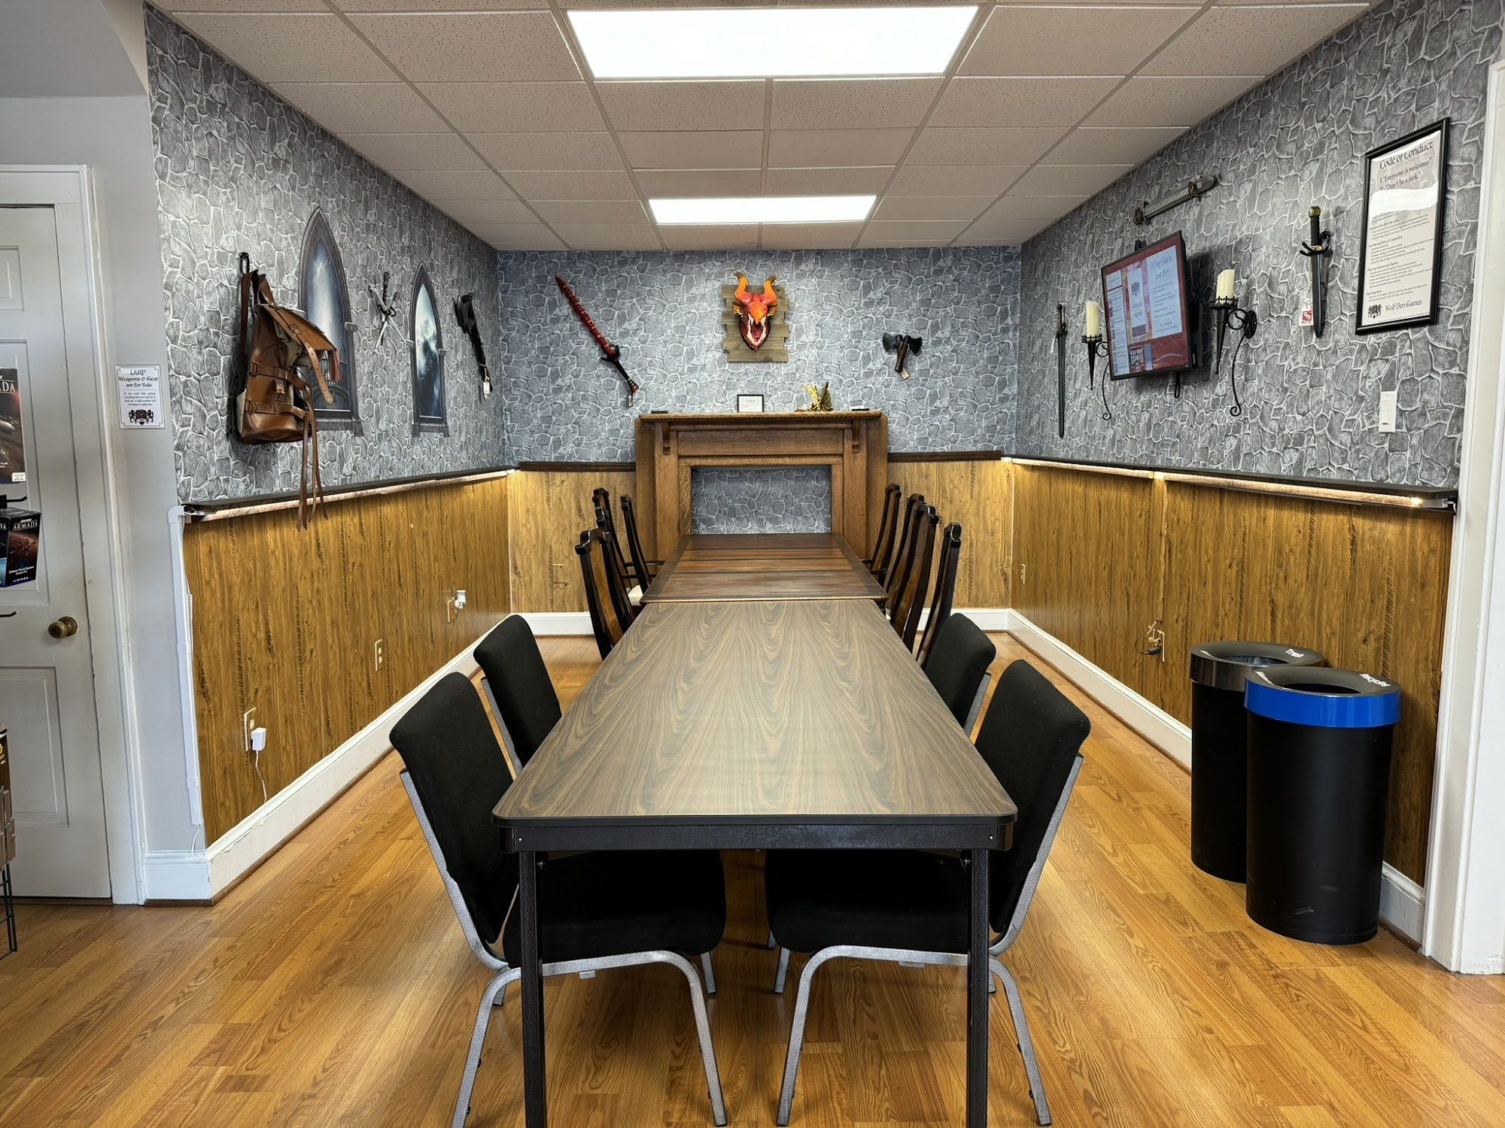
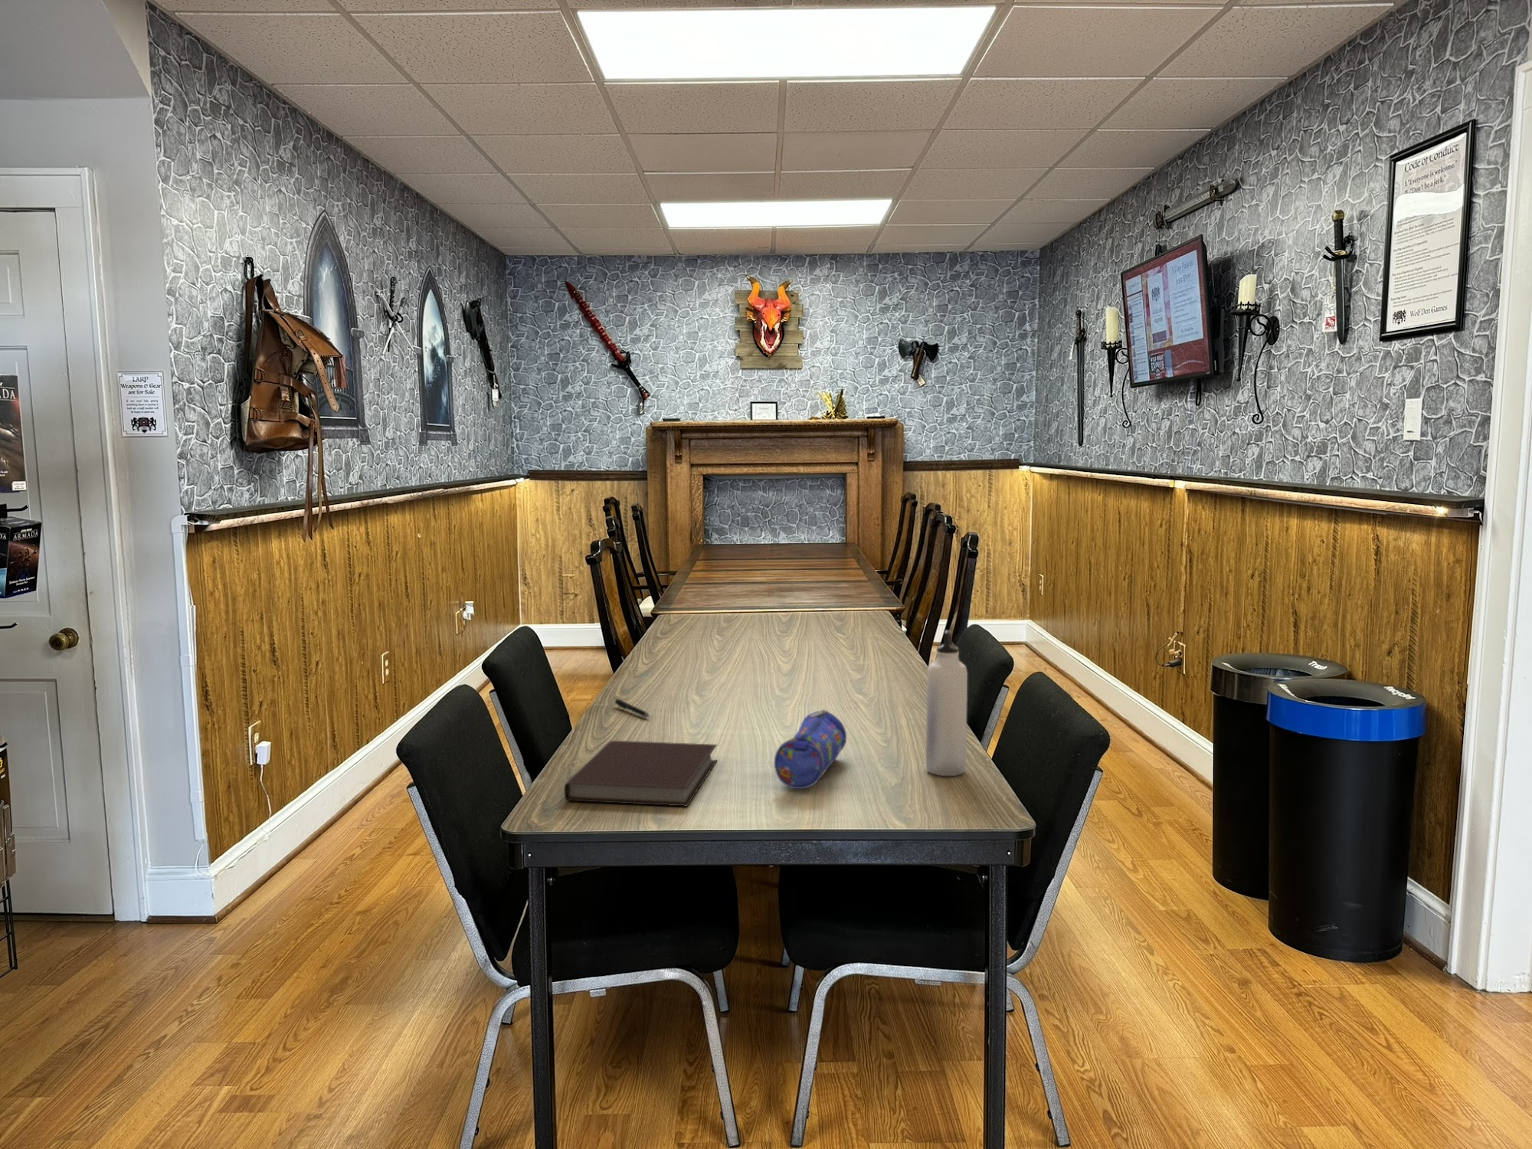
+ water bottle [925,630,969,777]
+ notebook [563,740,719,807]
+ pencil case [773,707,847,789]
+ pen [614,699,651,718]
